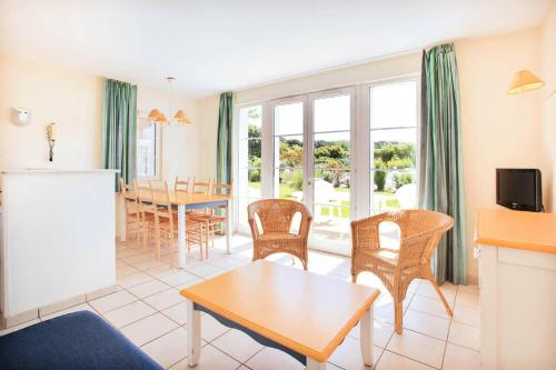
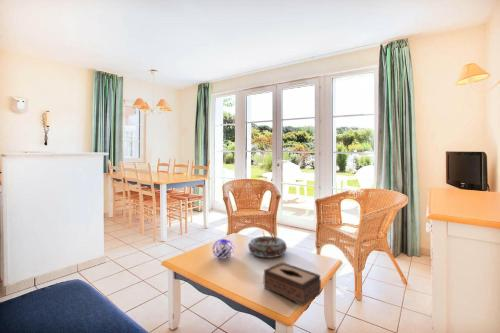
+ decorative orb [212,238,235,260]
+ decorative bowl [248,235,288,259]
+ tissue box [263,261,322,307]
